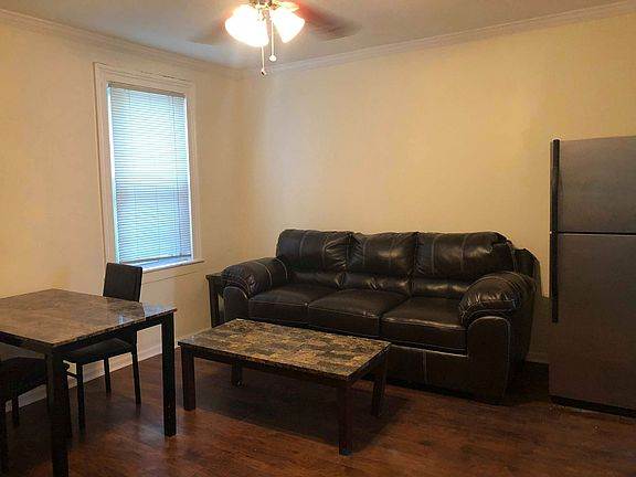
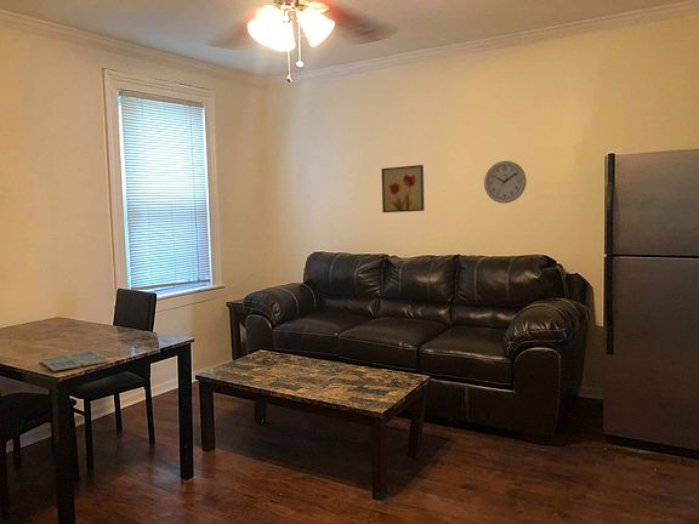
+ drink coaster [40,351,110,372]
+ wall clock [483,160,528,204]
+ wall art [381,164,425,213]
